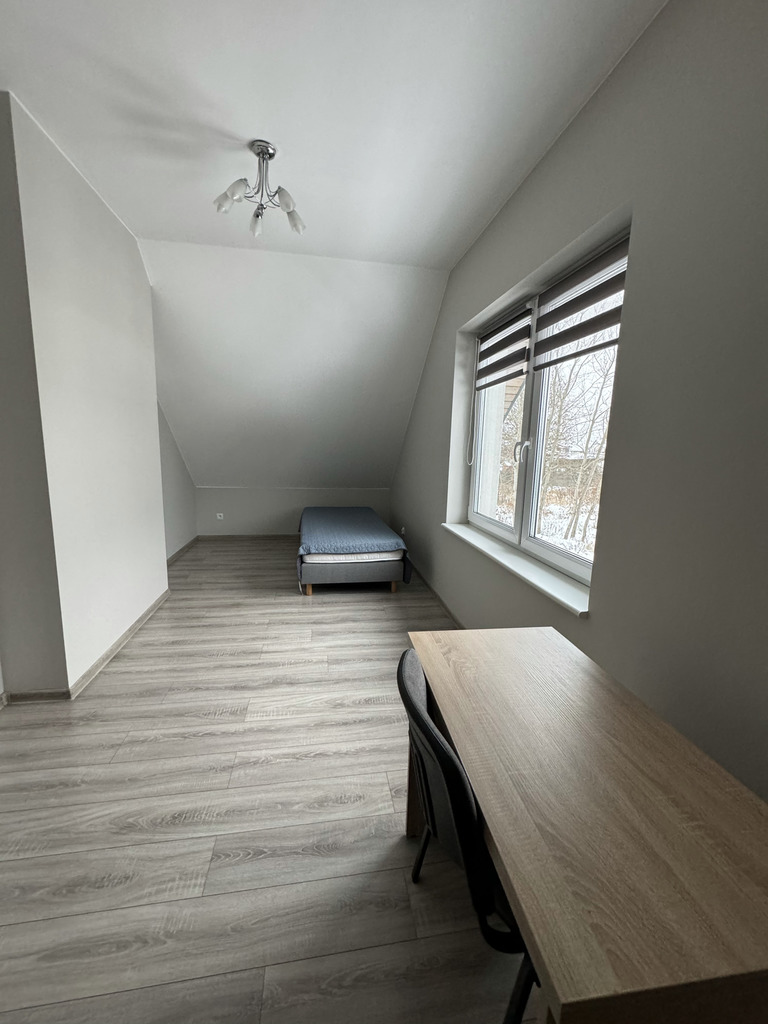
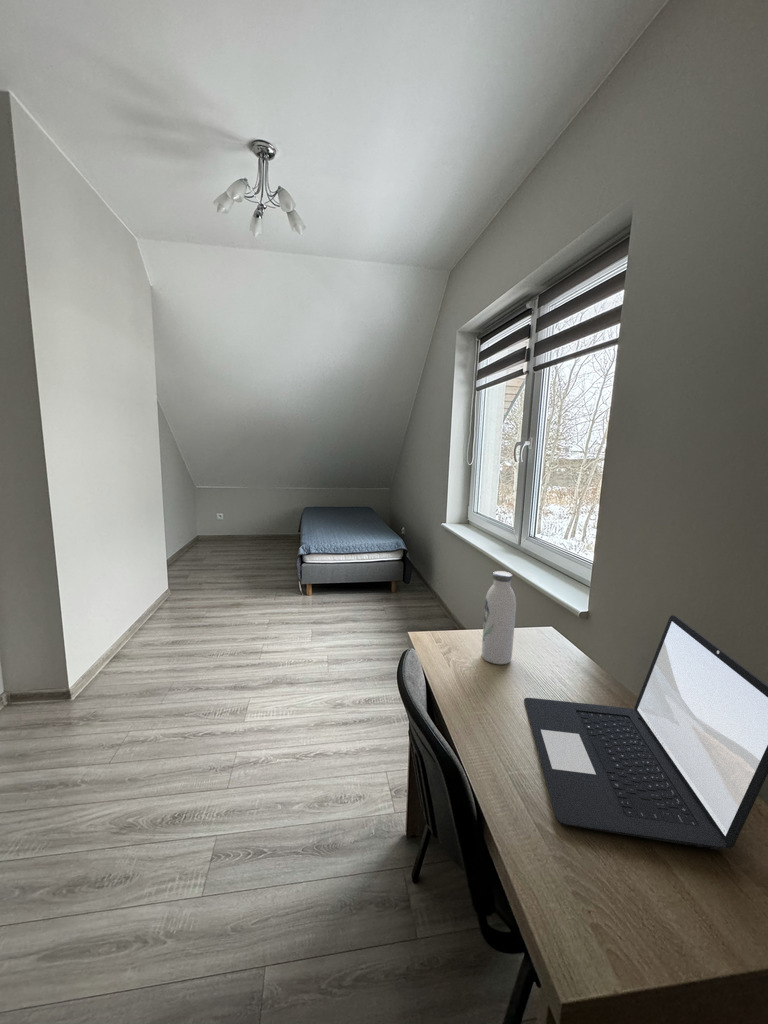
+ water bottle [481,570,517,665]
+ laptop [523,614,768,851]
